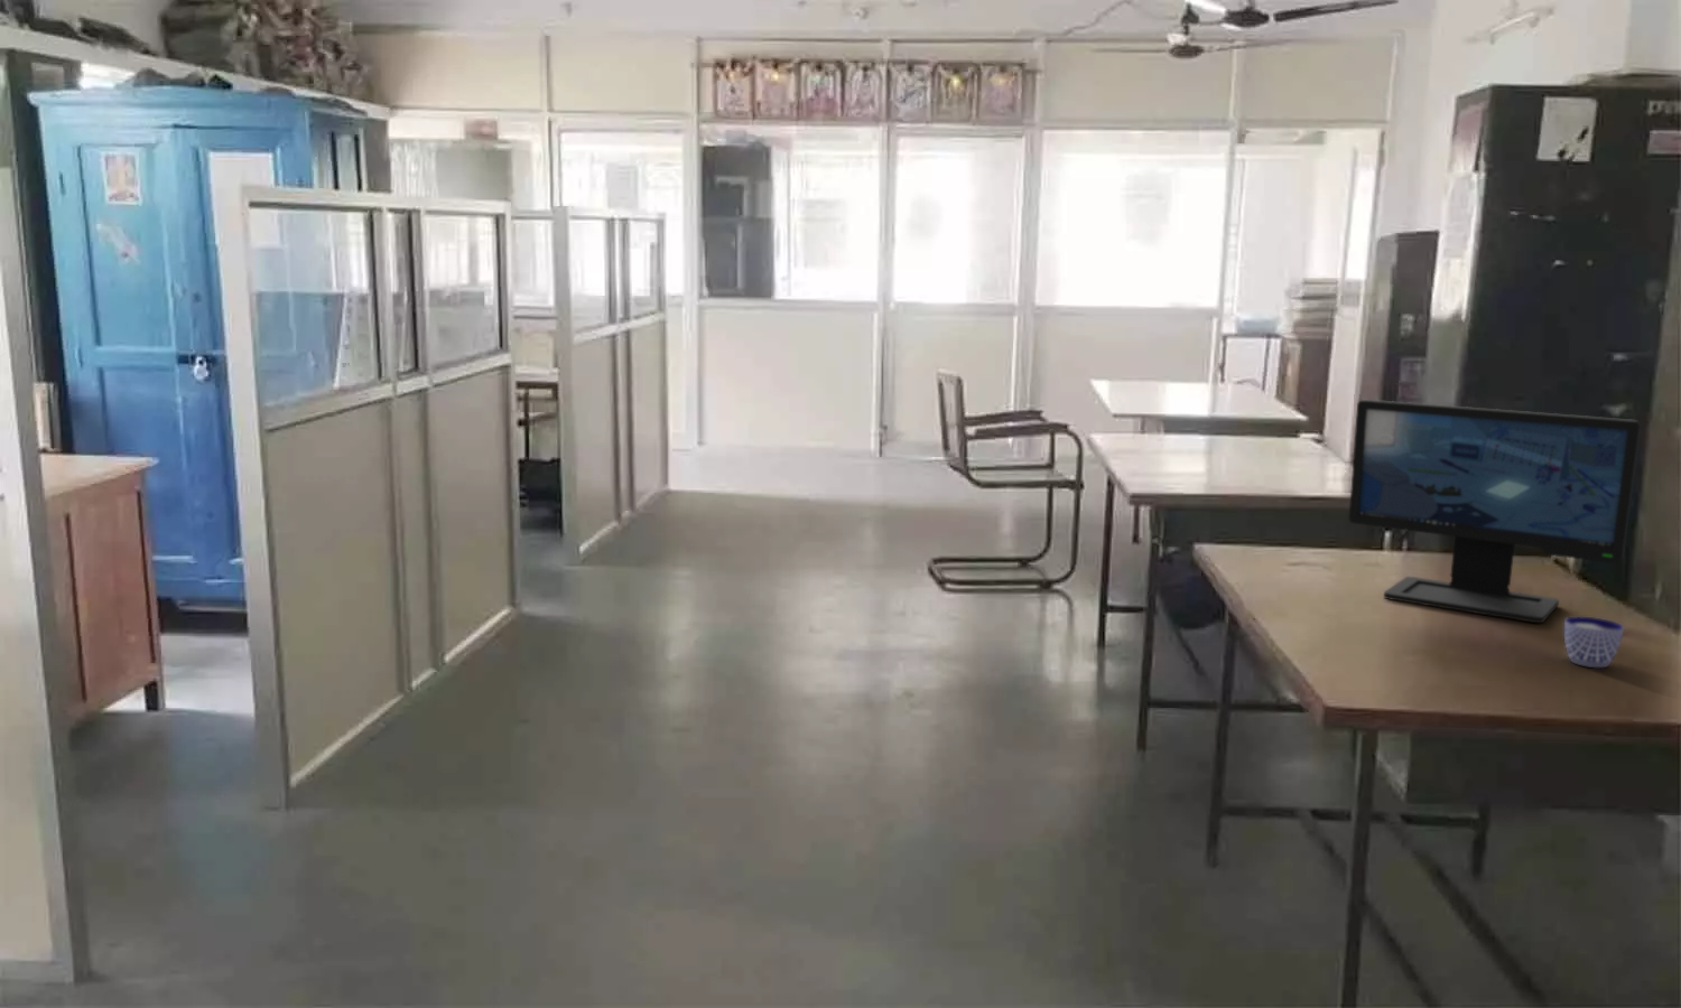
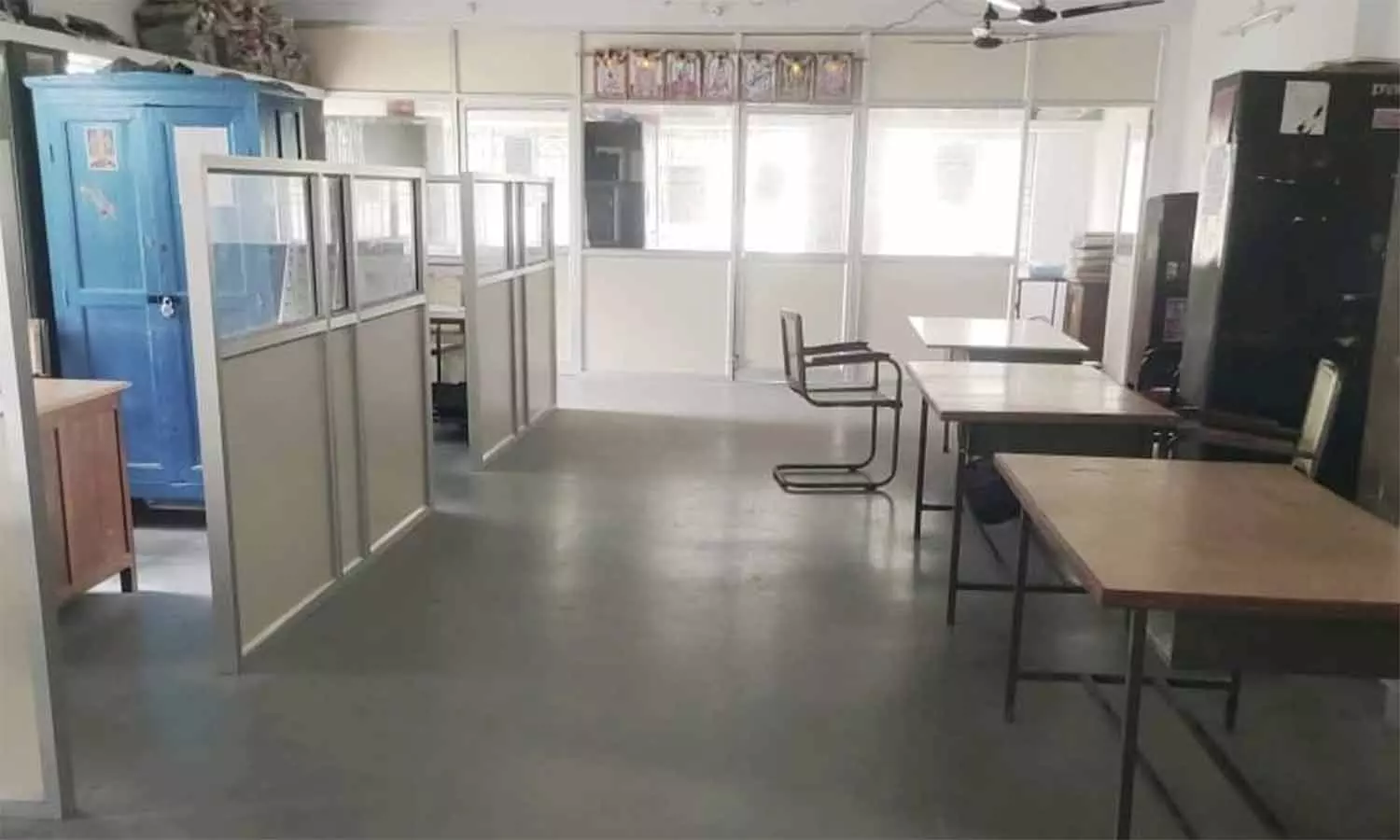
- computer monitor [1348,398,1641,624]
- cup [1563,616,1625,668]
